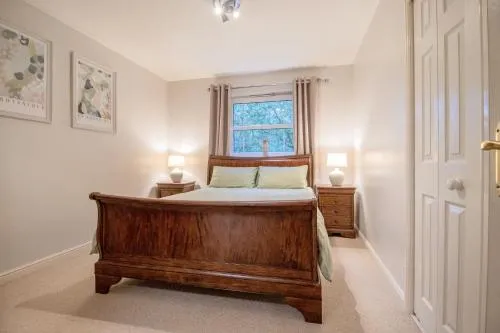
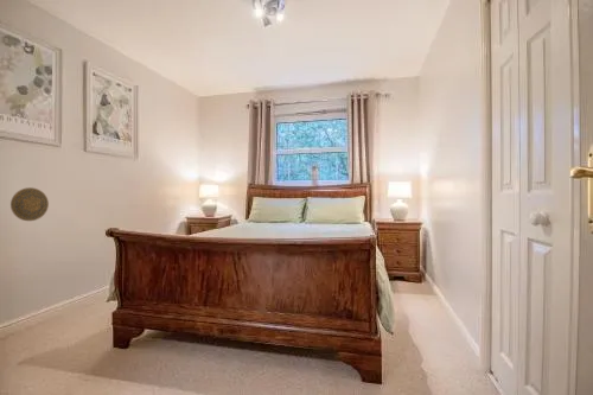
+ decorative plate [9,186,50,222]
